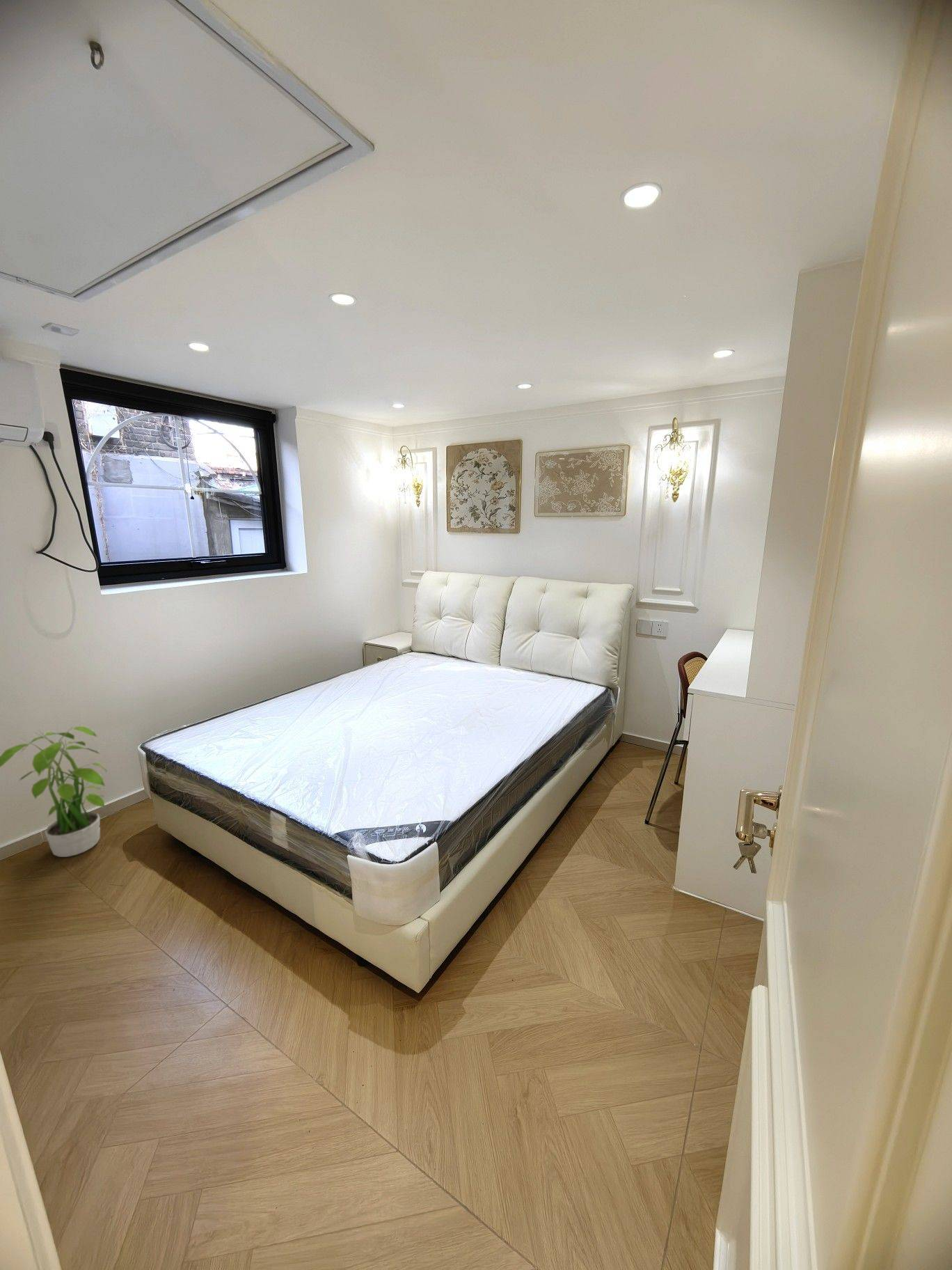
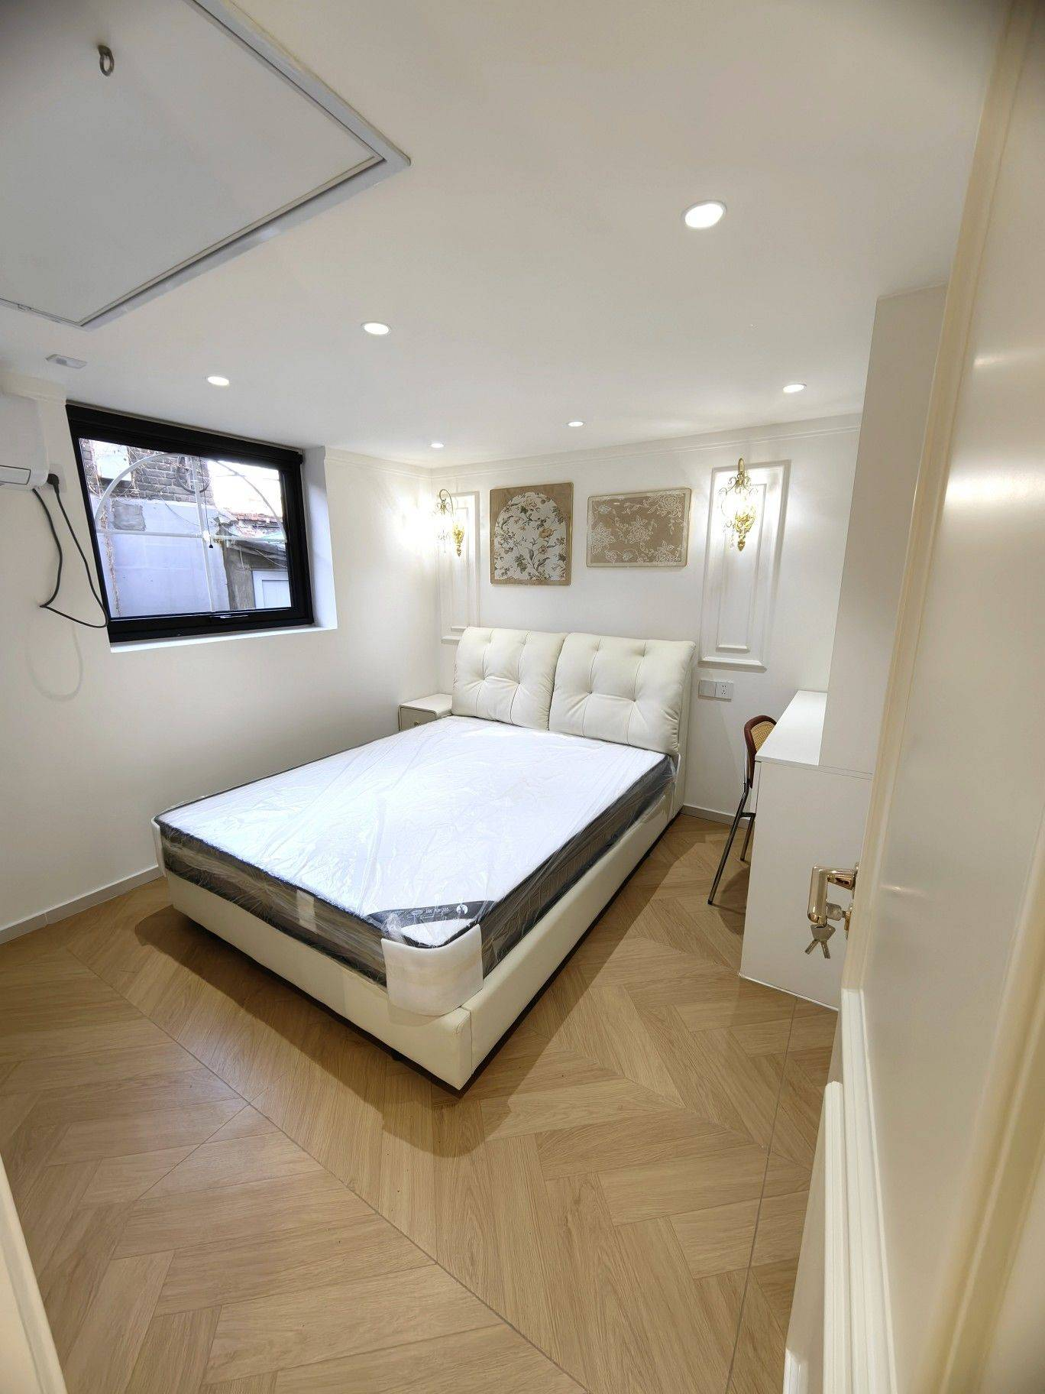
- potted plant [0,726,108,858]
